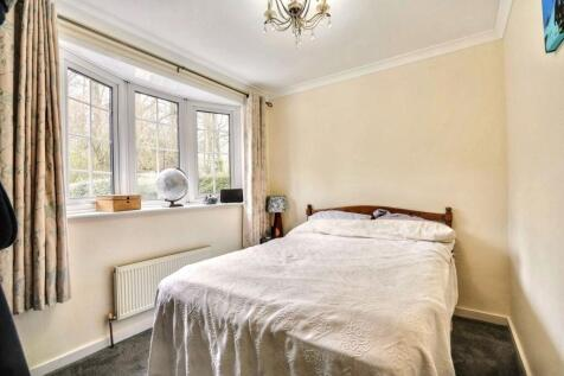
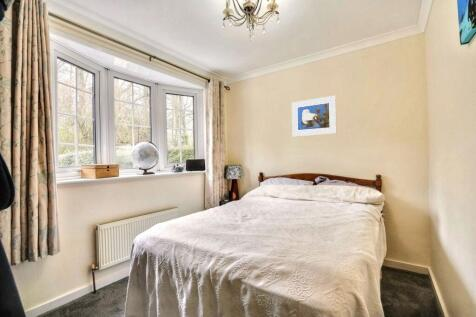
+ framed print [291,95,337,137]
